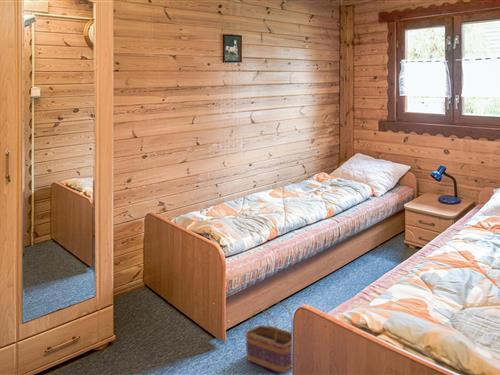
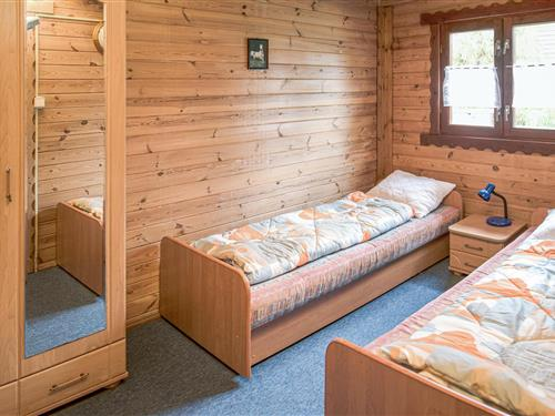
- basket [244,301,294,374]
